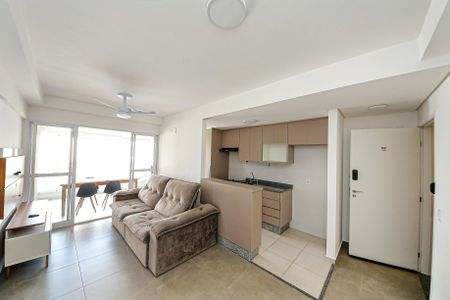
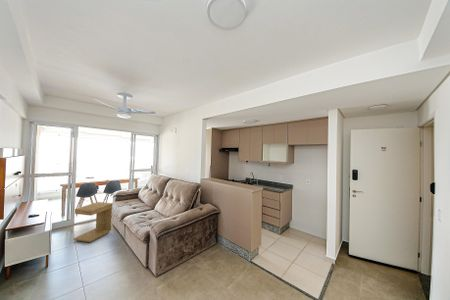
+ side table [72,201,114,243]
